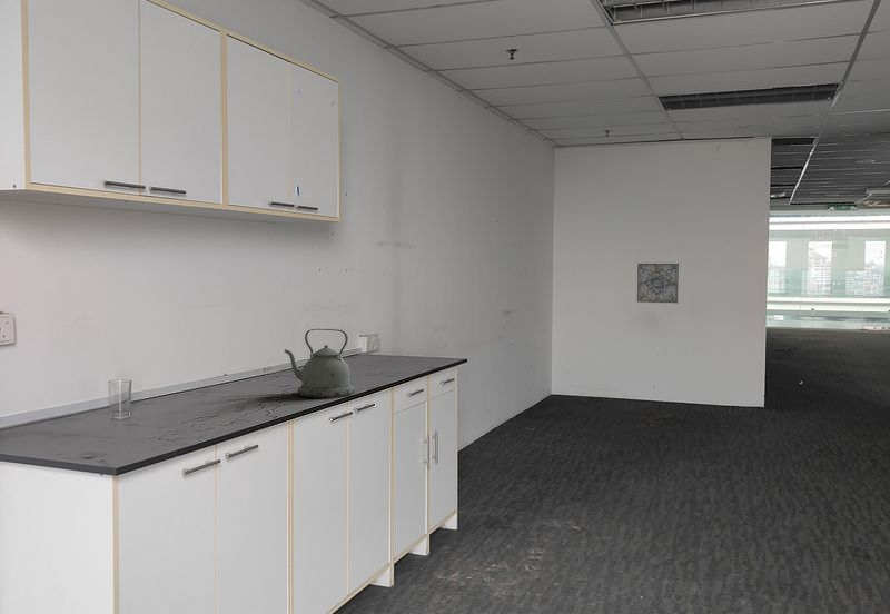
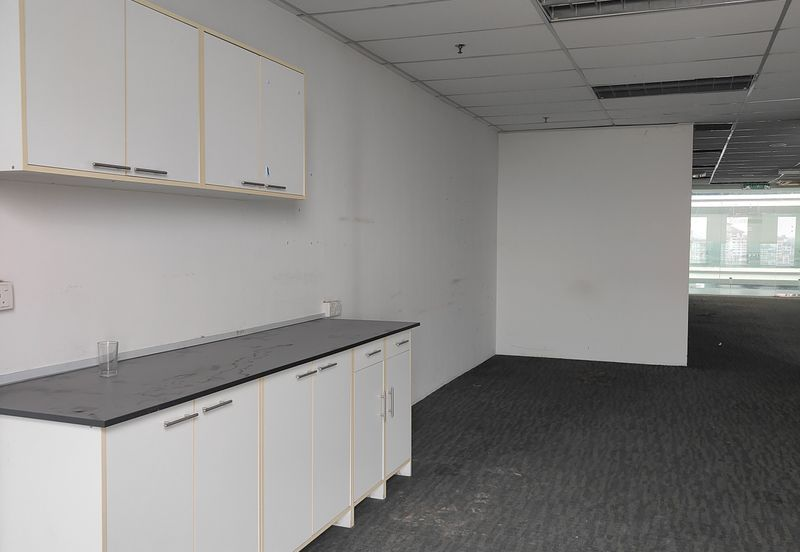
- wall art [636,263,680,304]
- kettle [284,328,356,399]
